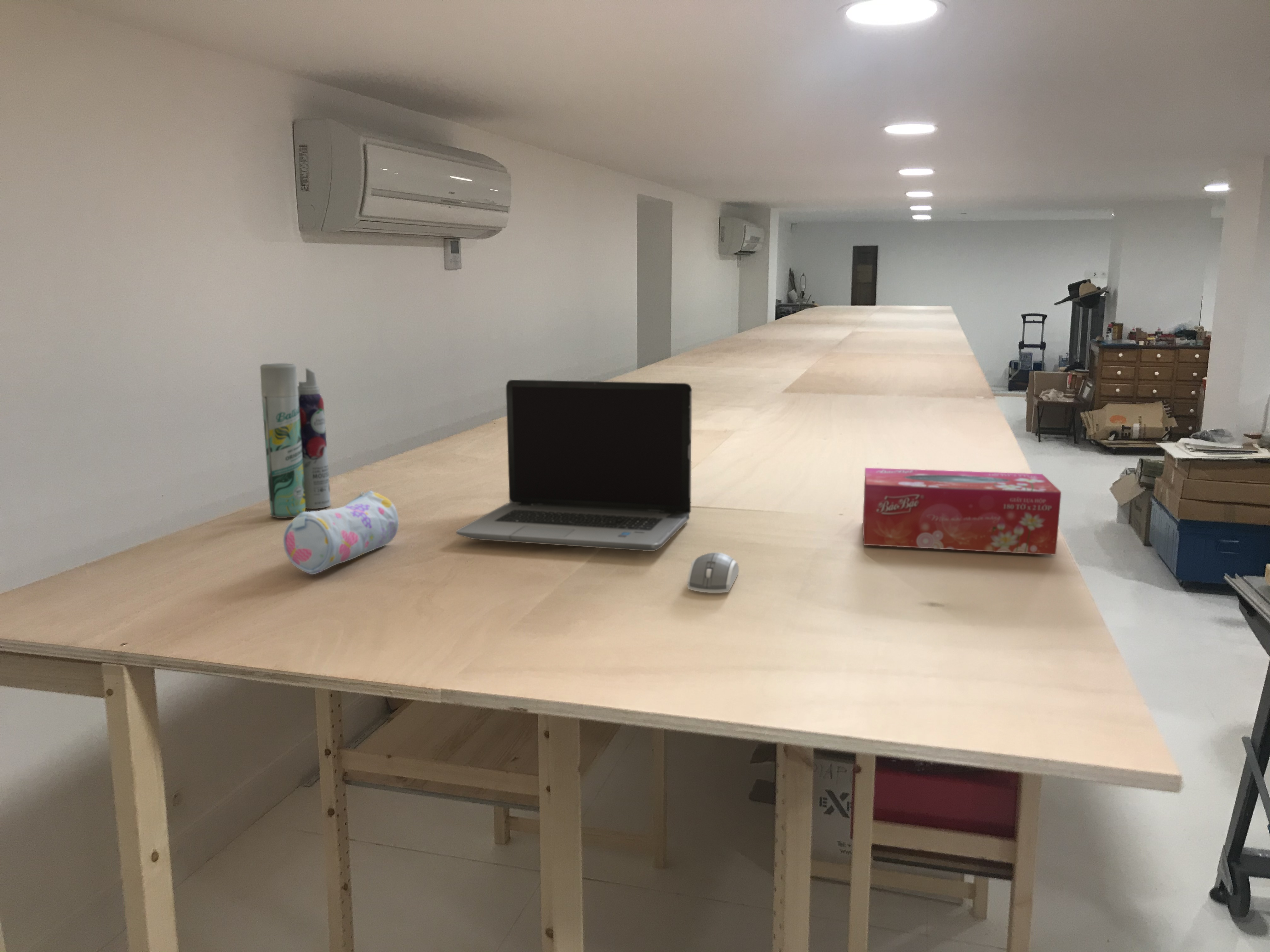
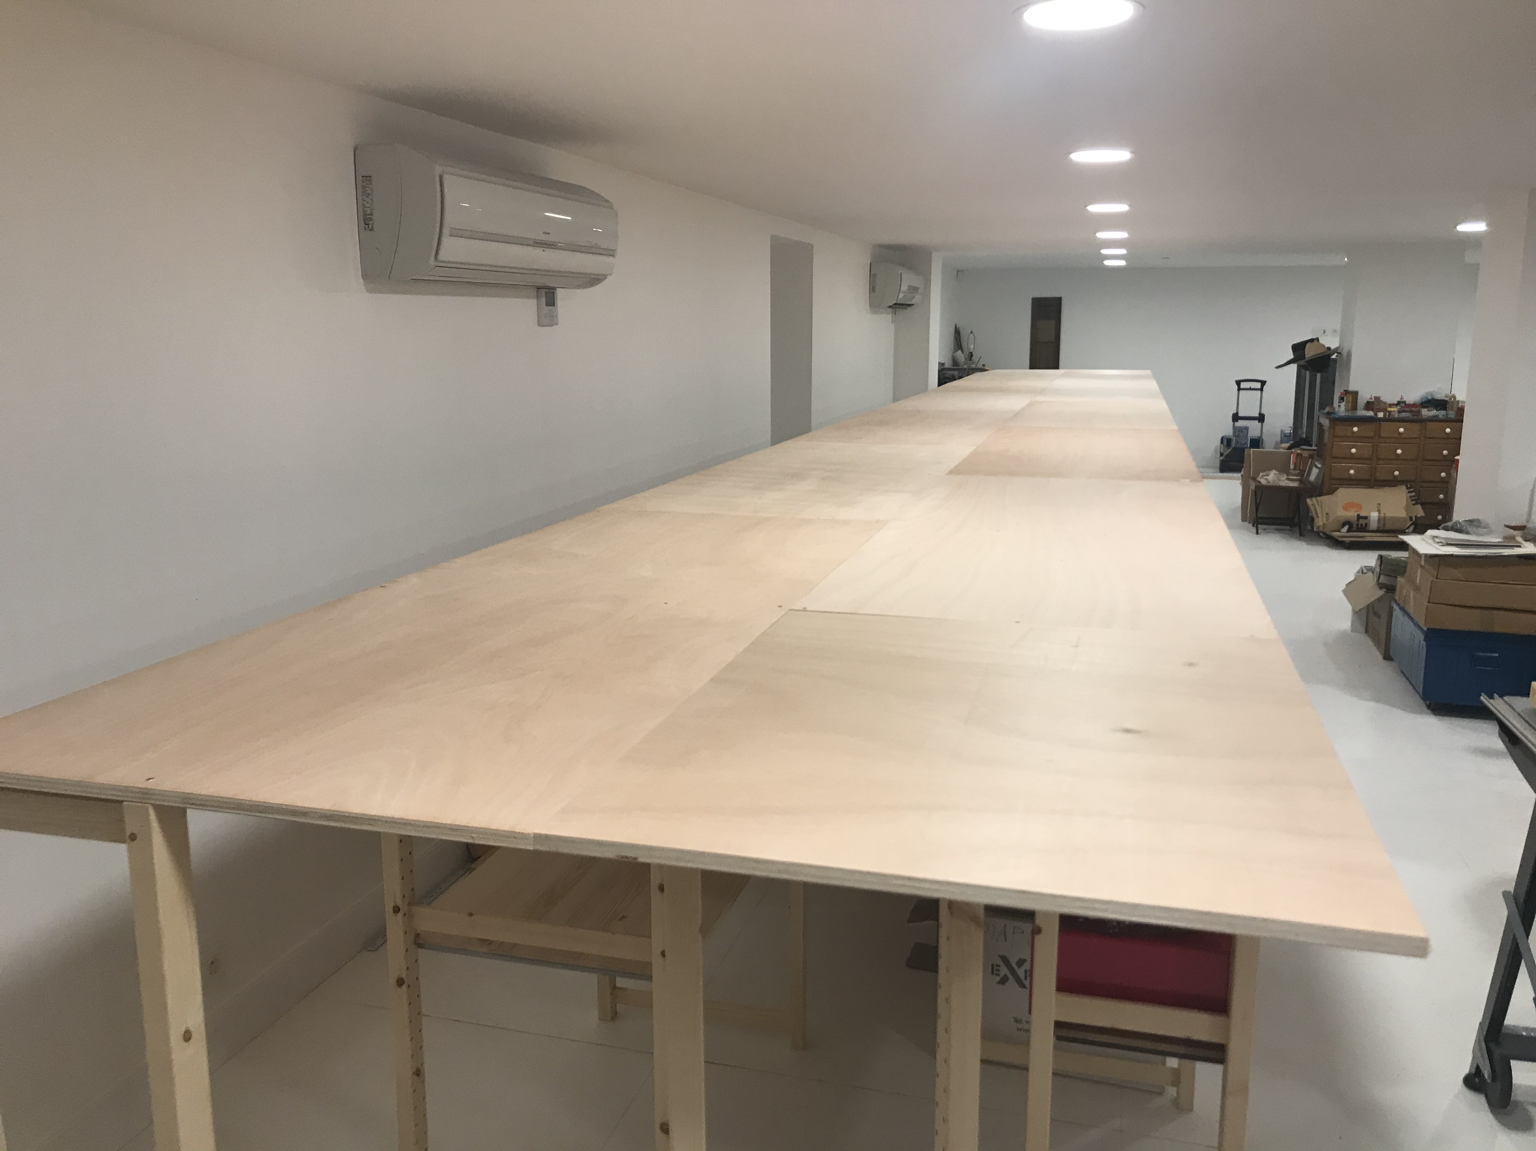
- laptop computer [456,379,692,551]
- computer mouse [687,552,739,593]
- pencil case [283,490,399,575]
- tissue box [862,467,1061,555]
- aerosol can [260,363,331,518]
